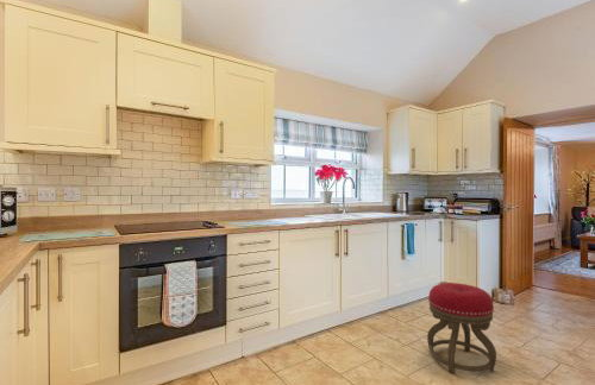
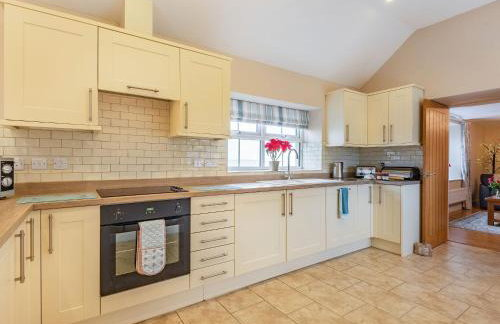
- stool [426,282,497,374]
